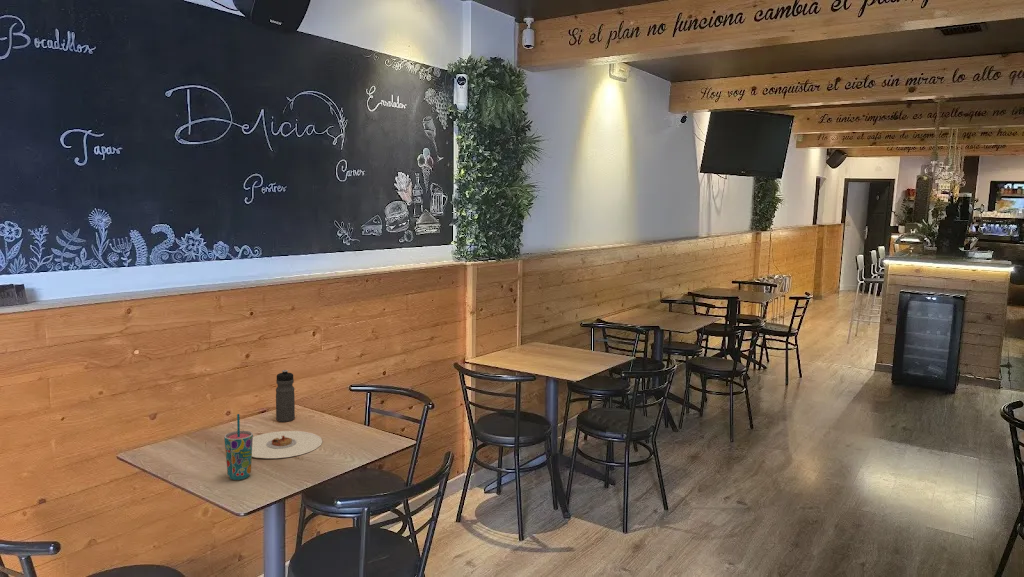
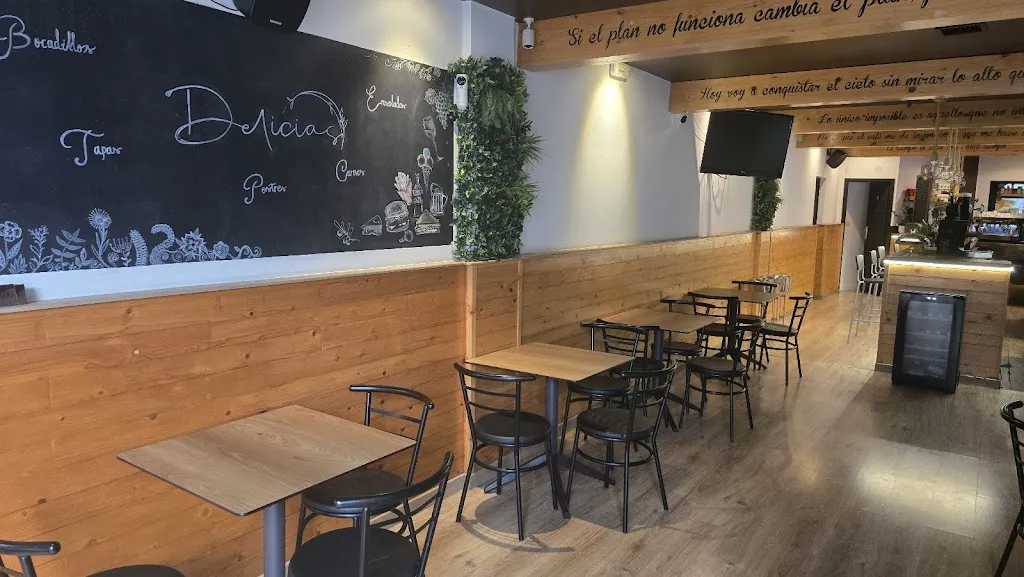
- water bottle [275,369,296,423]
- cup [223,413,254,481]
- plate [252,430,323,459]
